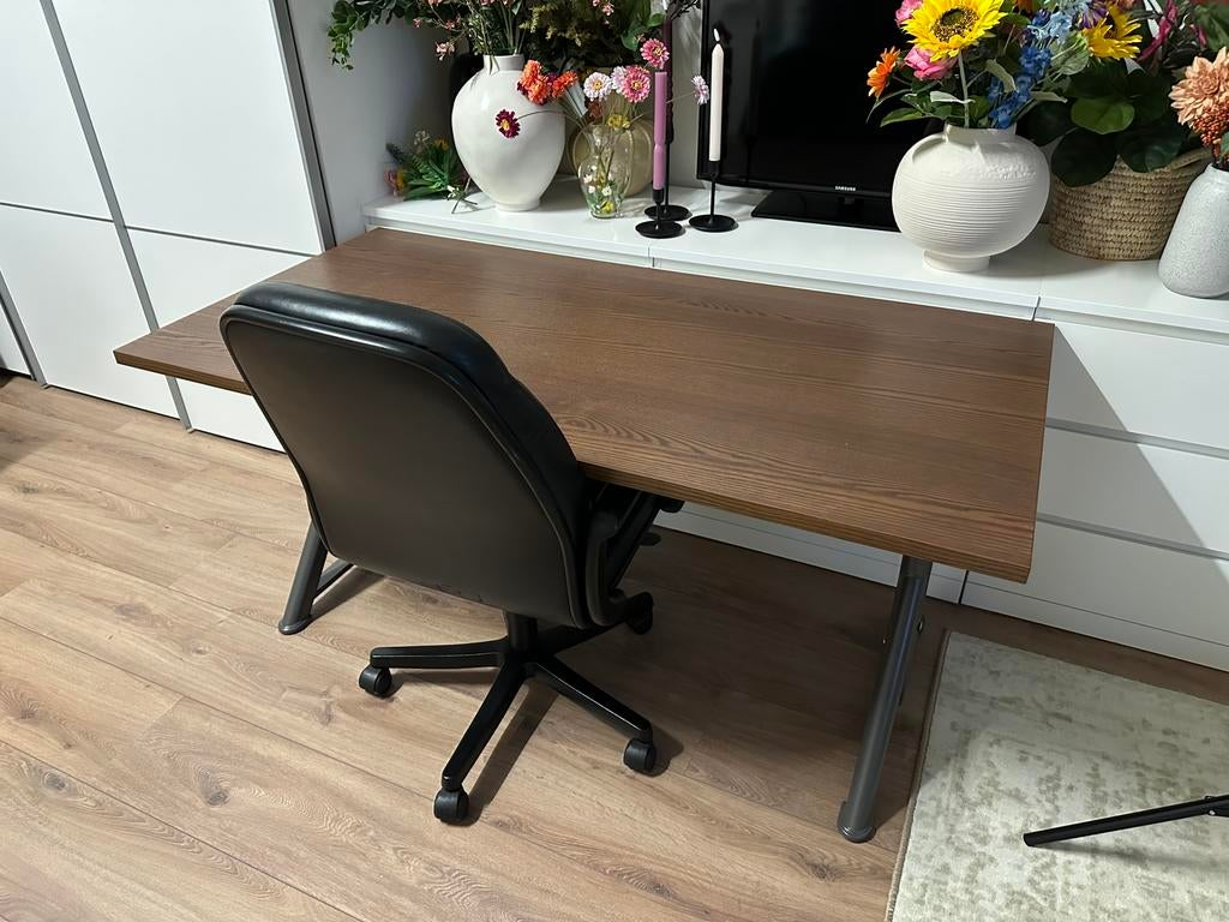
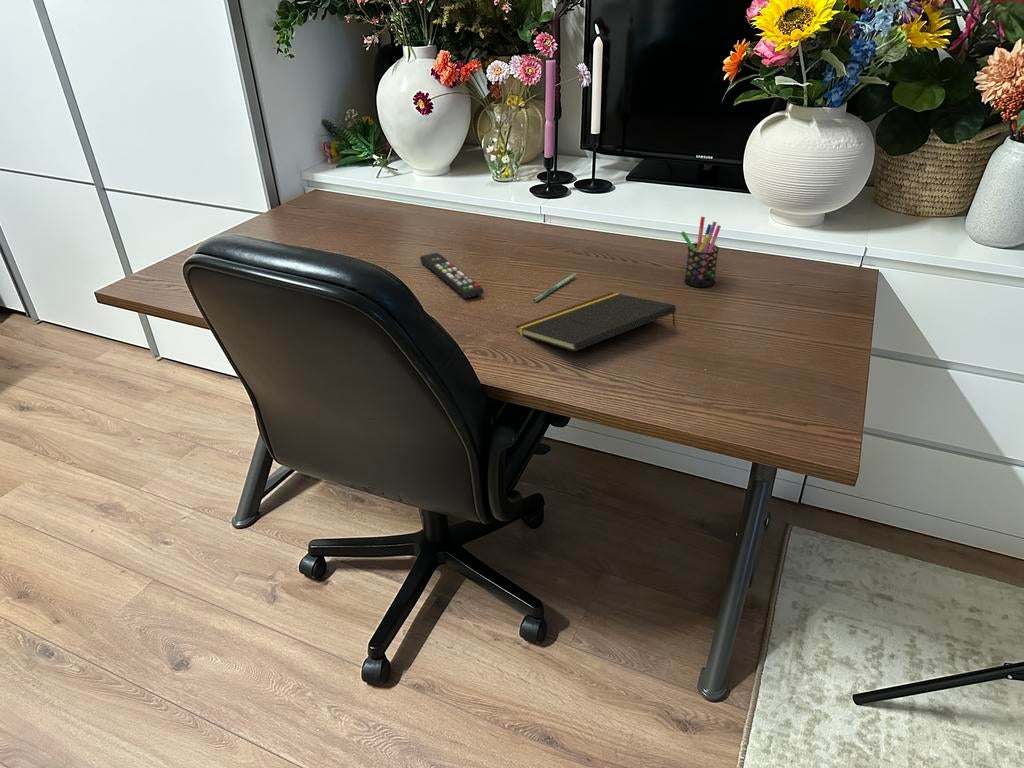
+ pen [532,272,577,303]
+ remote control [419,252,484,299]
+ pen holder [680,216,722,288]
+ notepad [514,292,677,352]
